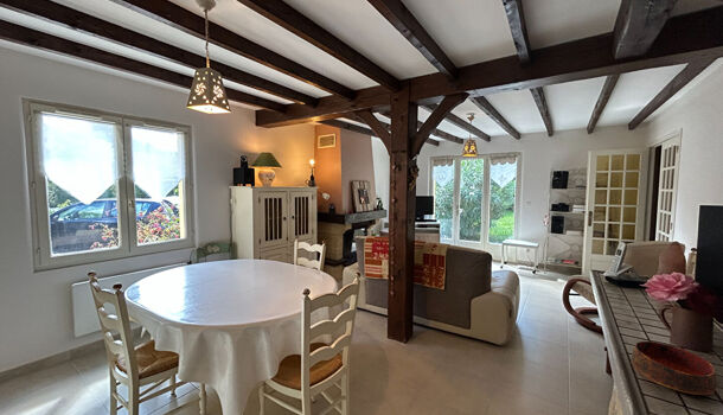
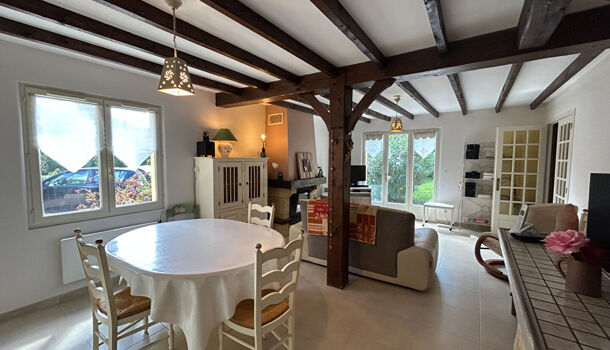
- bowl [629,340,718,396]
